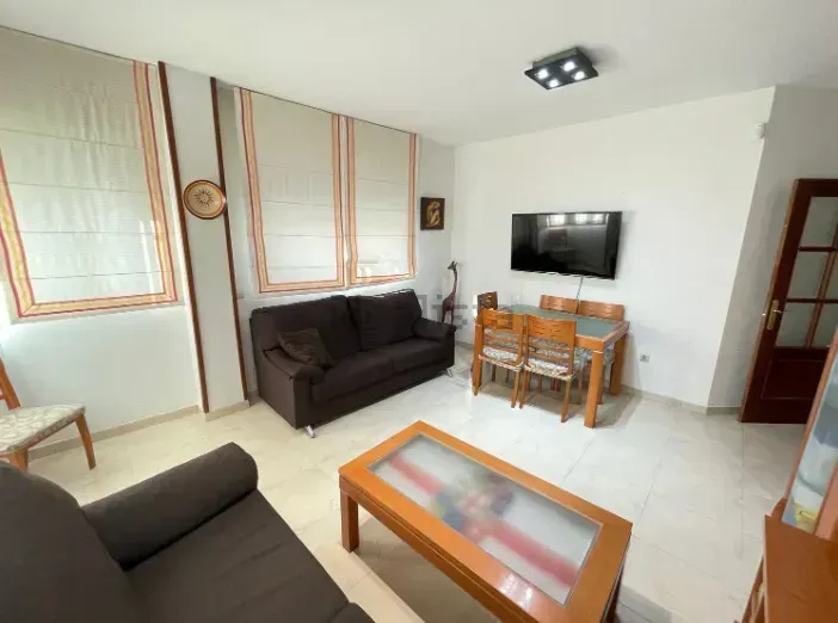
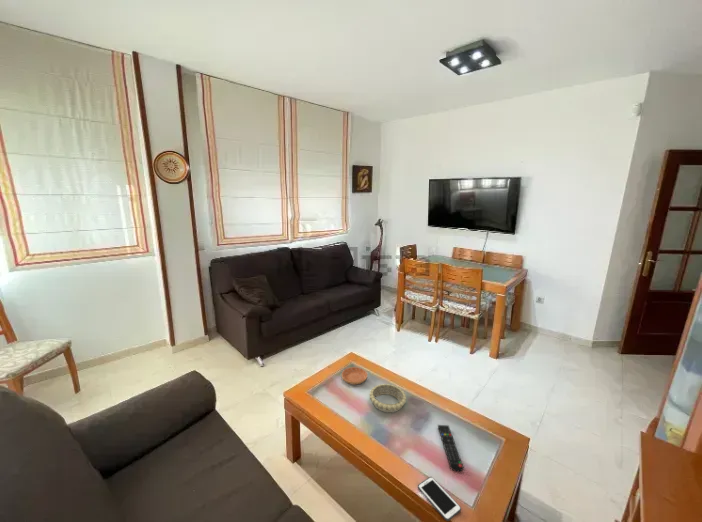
+ saucer [341,366,369,386]
+ cell phone [417,476,462,522]
+ remote control [437,424,465,473]
+ decorative bowl [368,383,407,413]
